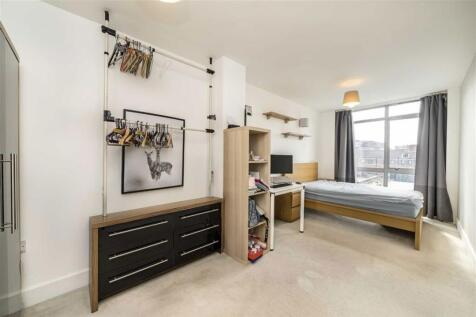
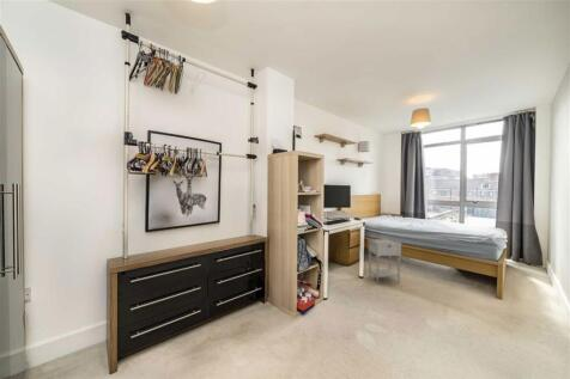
+ nightstand [366,237,404,285]
